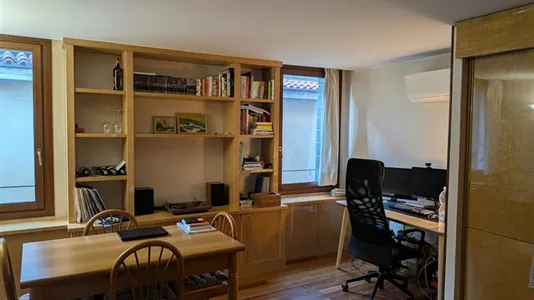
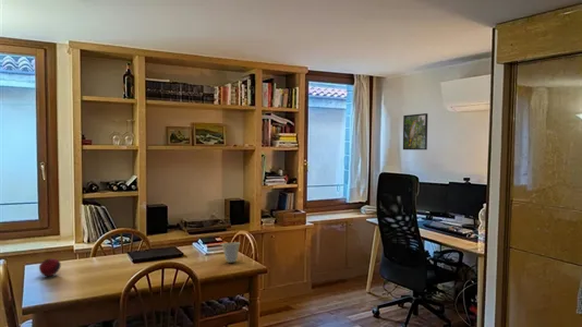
+ fruit [38,257,62,277]
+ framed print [402,112,428,150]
+ cup [220,241,241,264]
